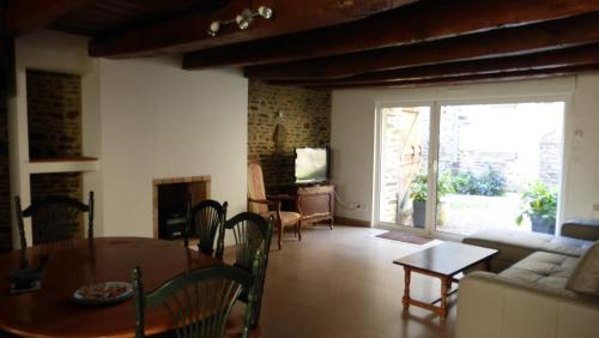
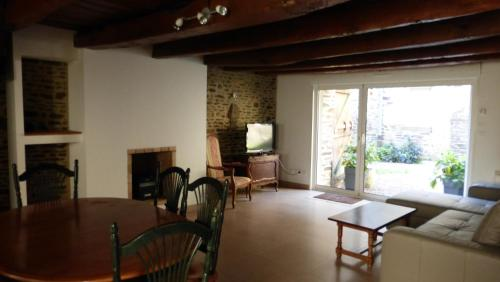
- plate [69,280,134,307]
- teapot [4,253,54,295]
